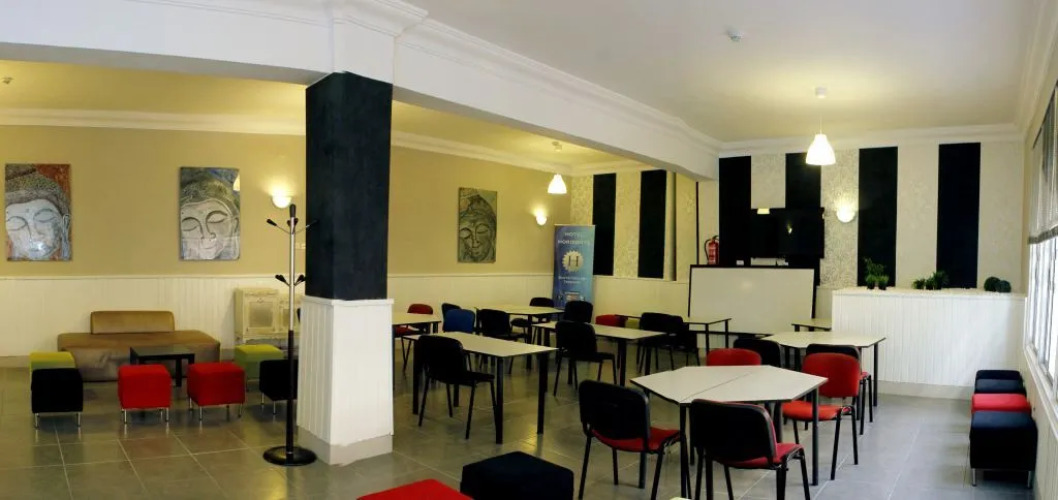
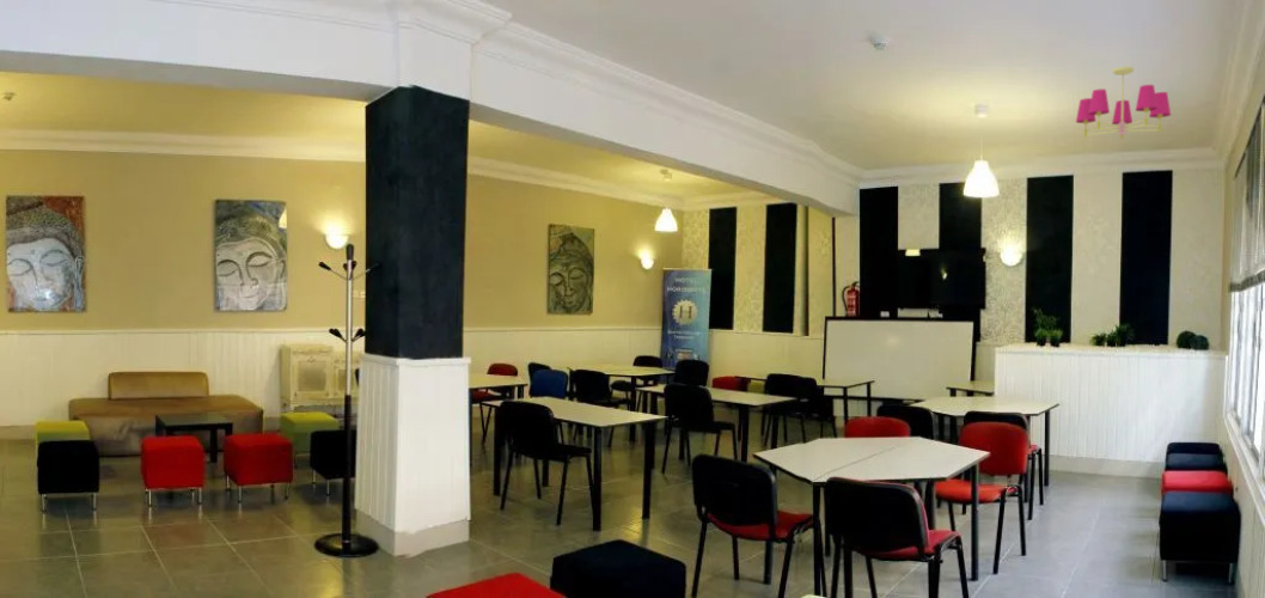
+ chandelier [1075,66,1172,140]
